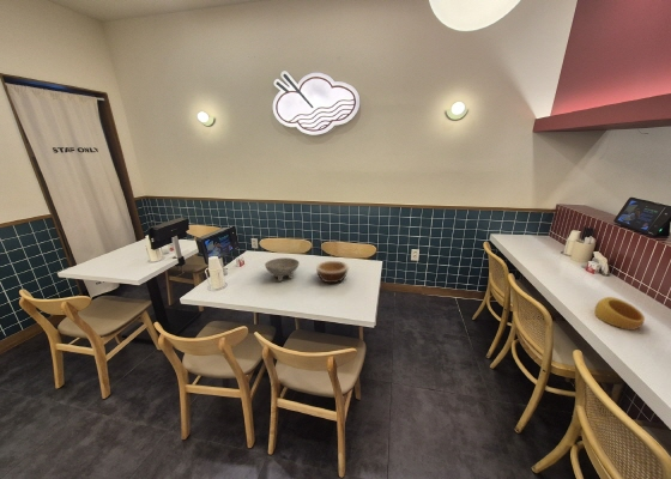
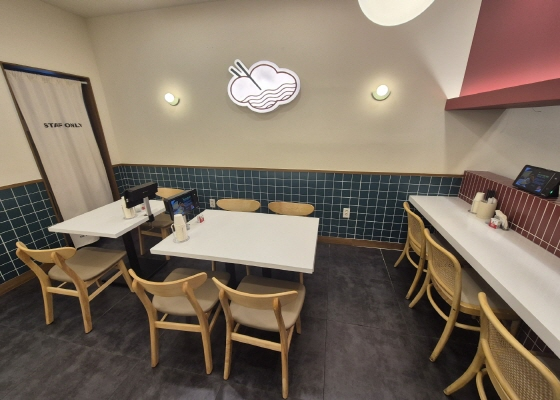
- ring [593,296,646,331]
- bowl [315,260,350,284]
- bowl [264,256,301,283]
